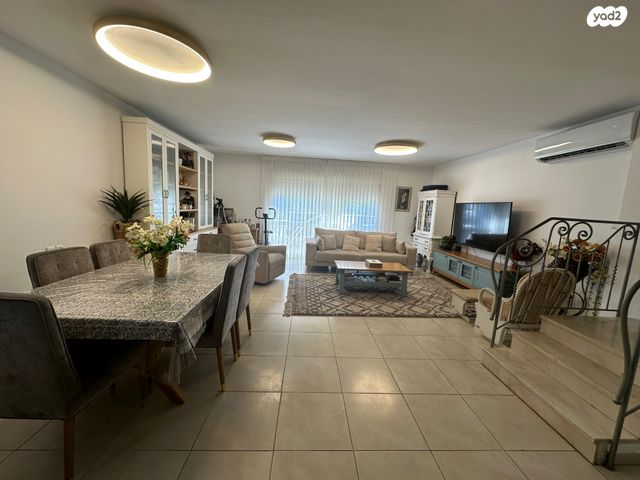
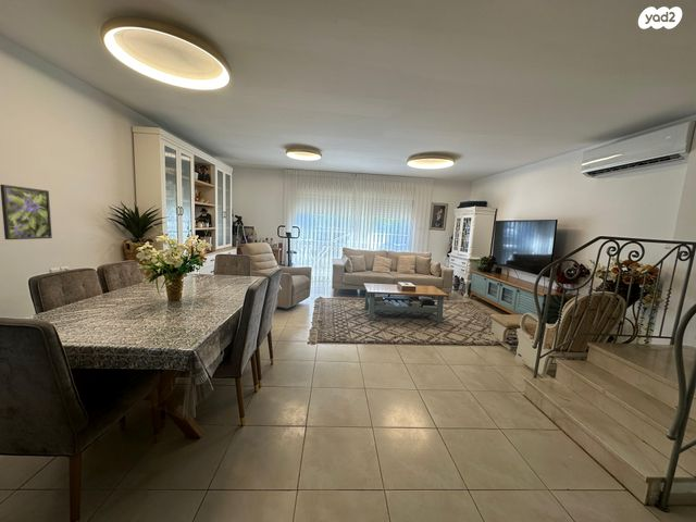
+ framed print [0,184,53,240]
